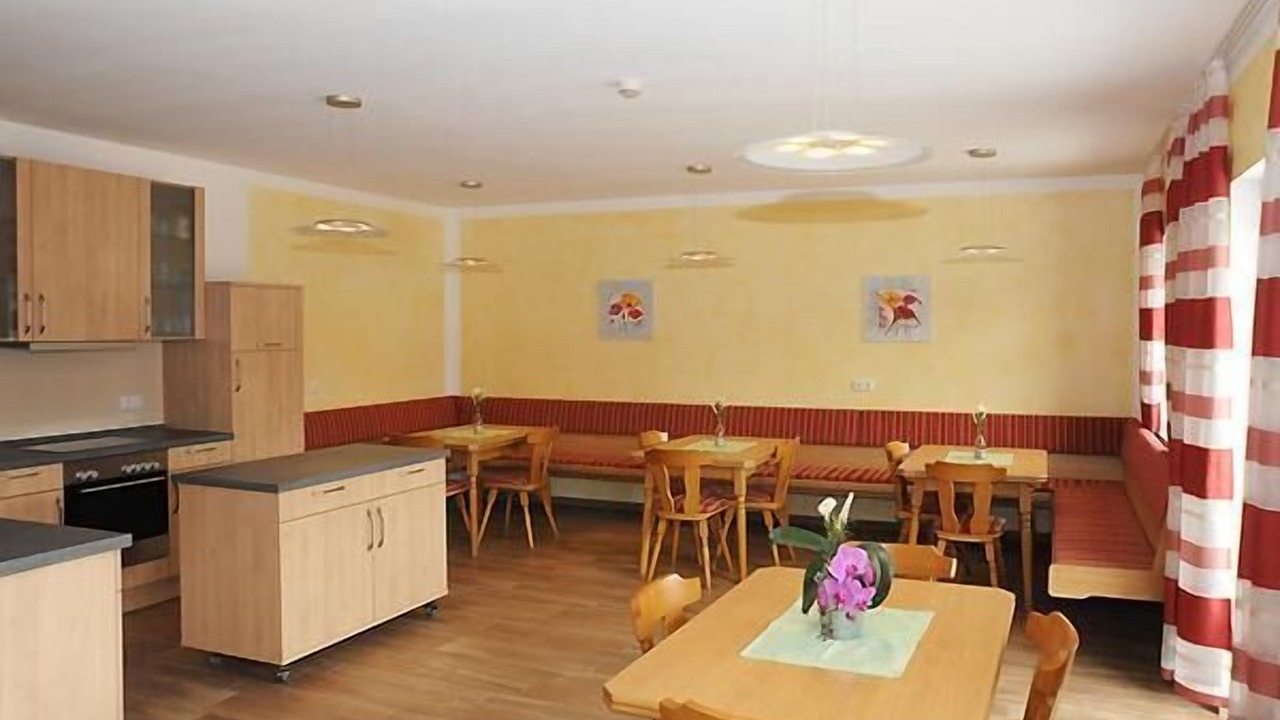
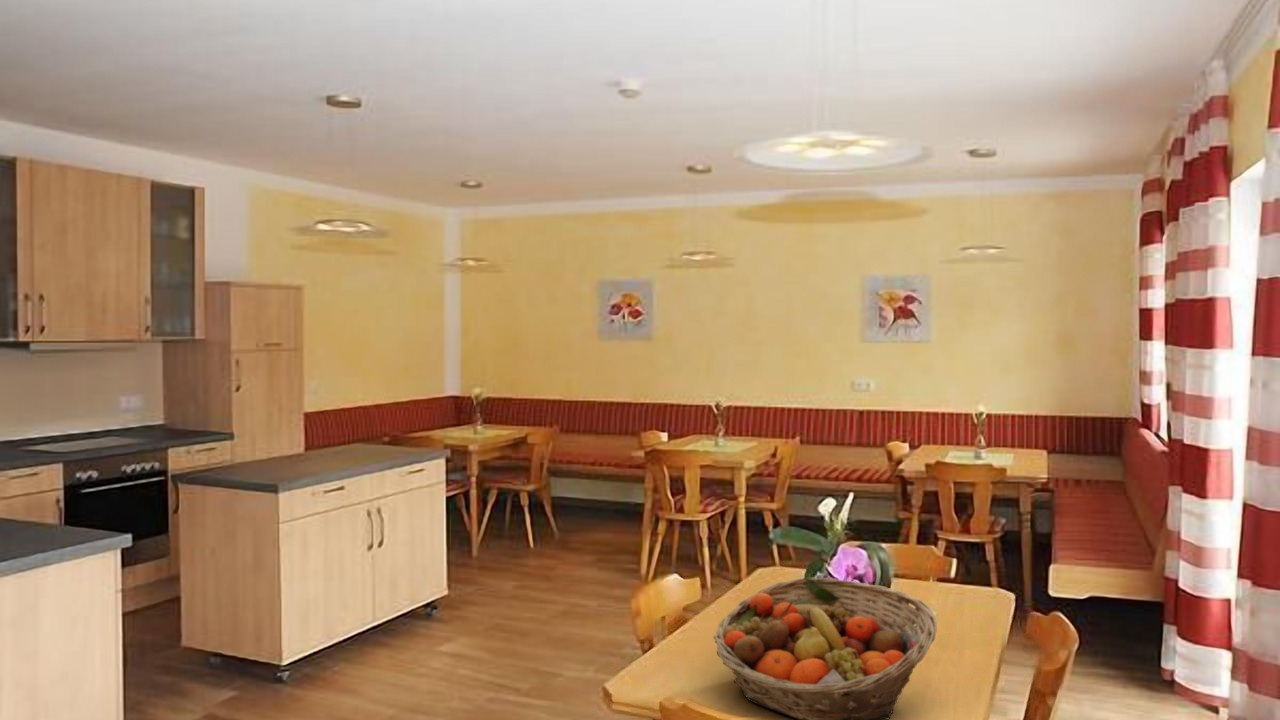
+ fruit basket [713,576,938,720]
